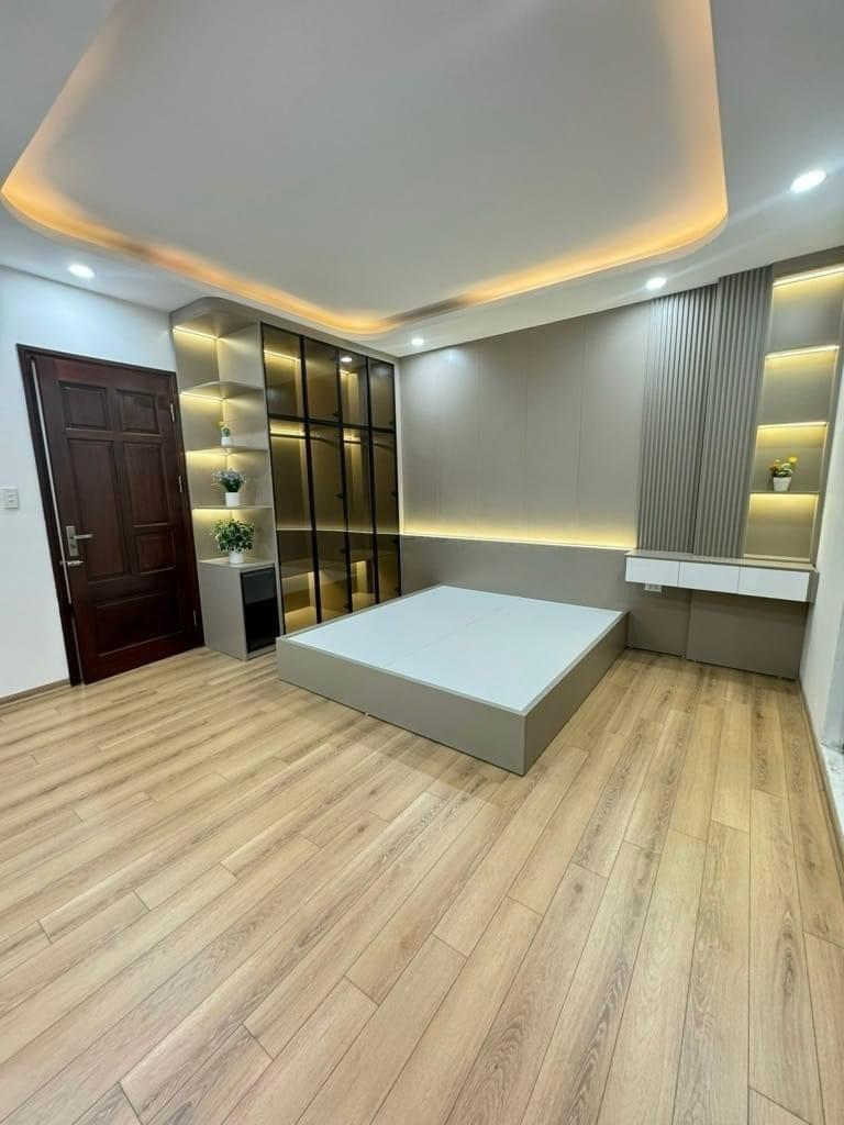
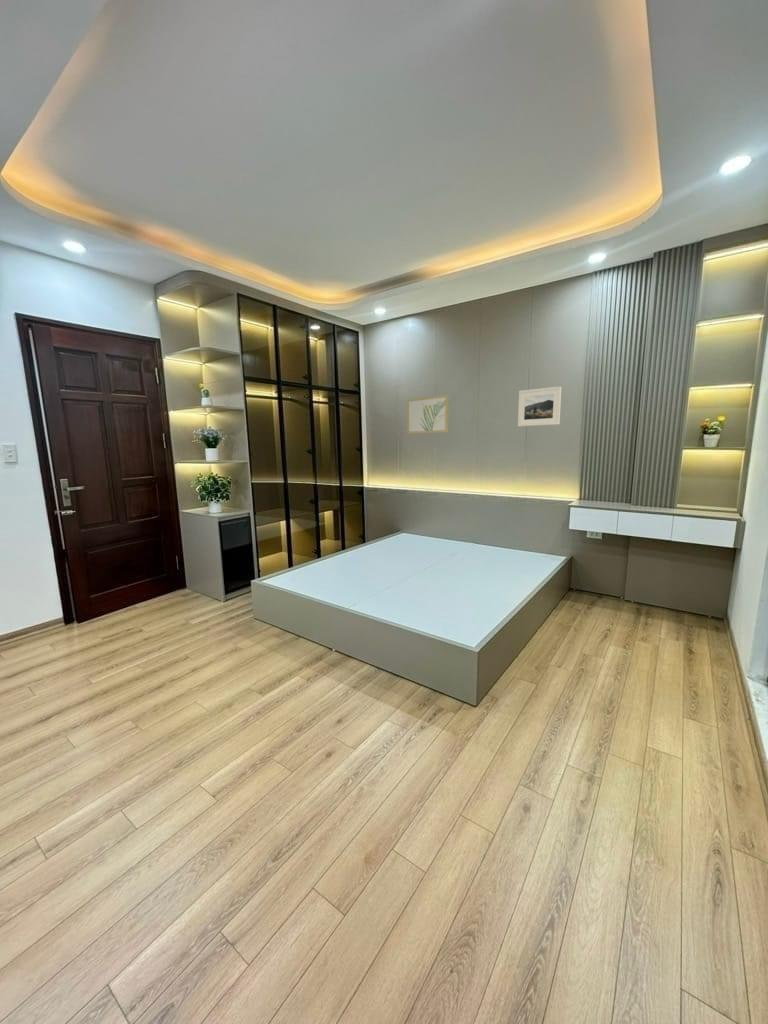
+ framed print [517,385,562,427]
+ wall art [406,394,450,435]
